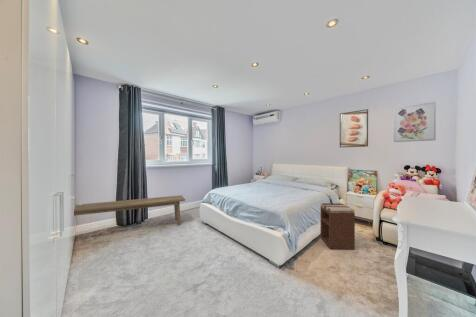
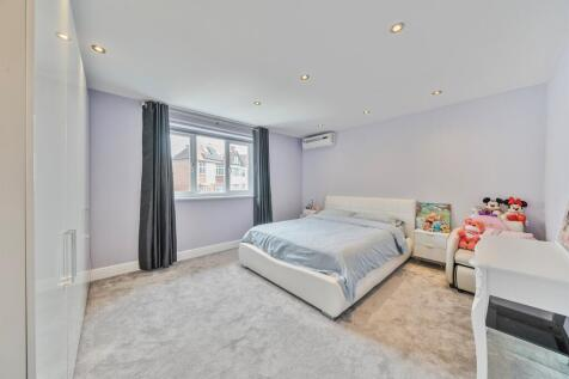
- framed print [339,108,369,148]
- wall art [393,101,437,143]
- bench [73,194,186,226]
- nightstand [320,202,356,250]
